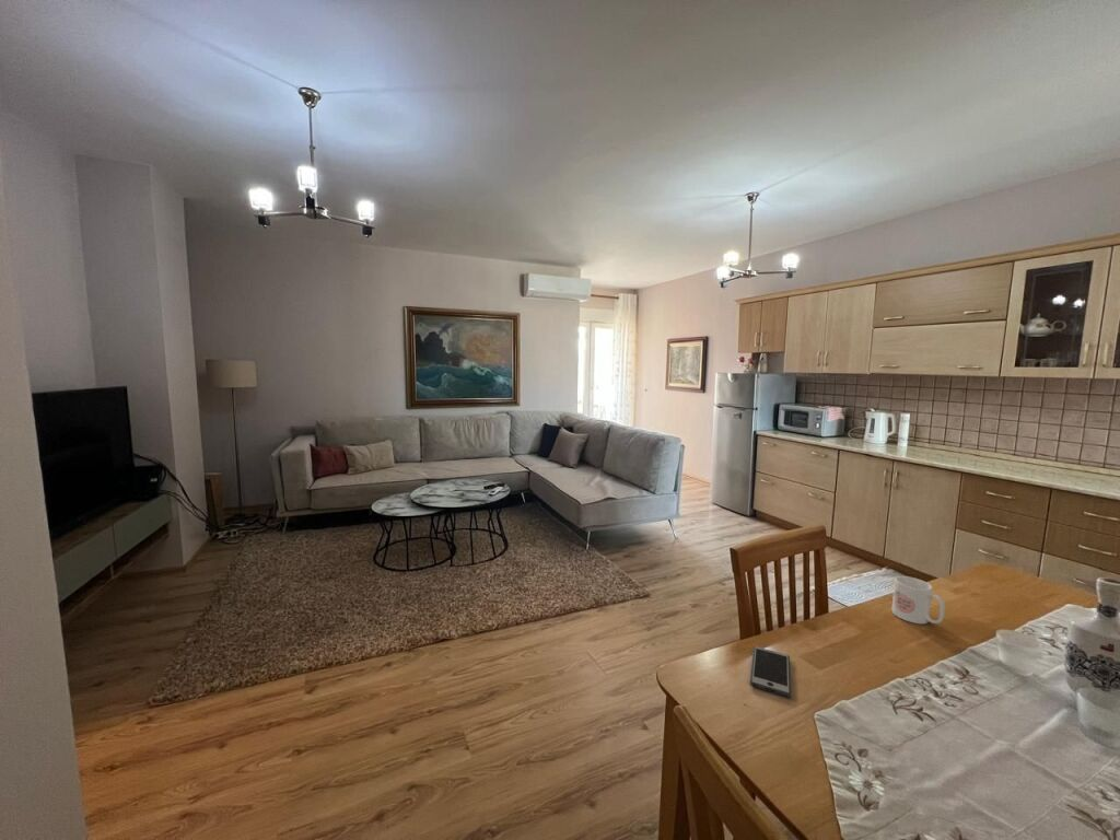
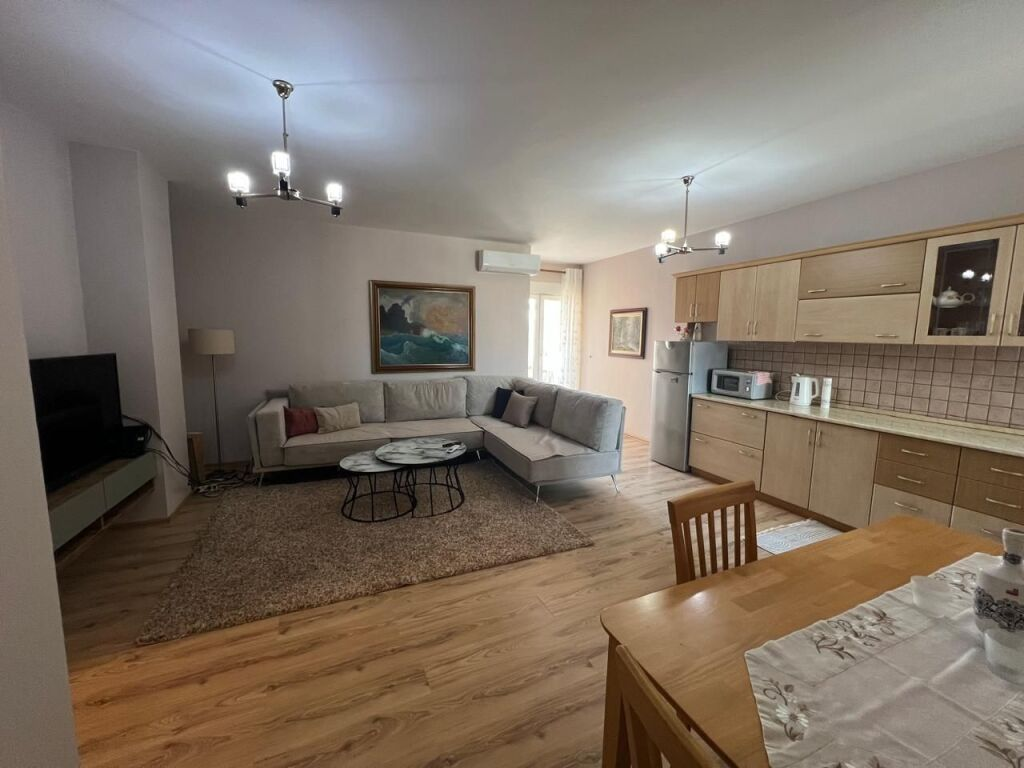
- smartphone [749,645,792,698]
- mug [890,575,946,625]
